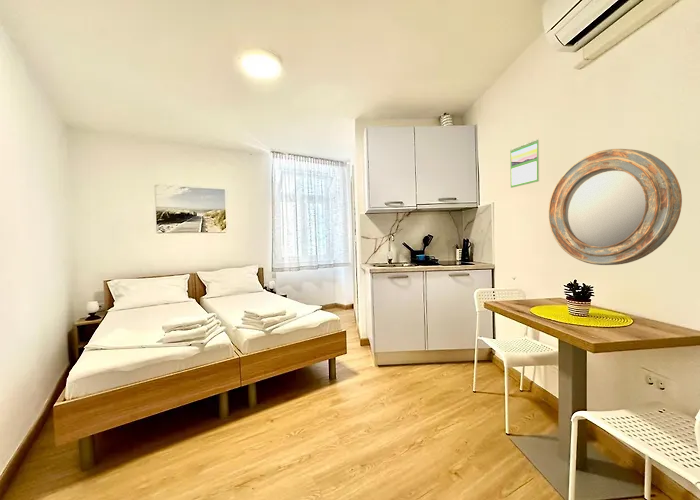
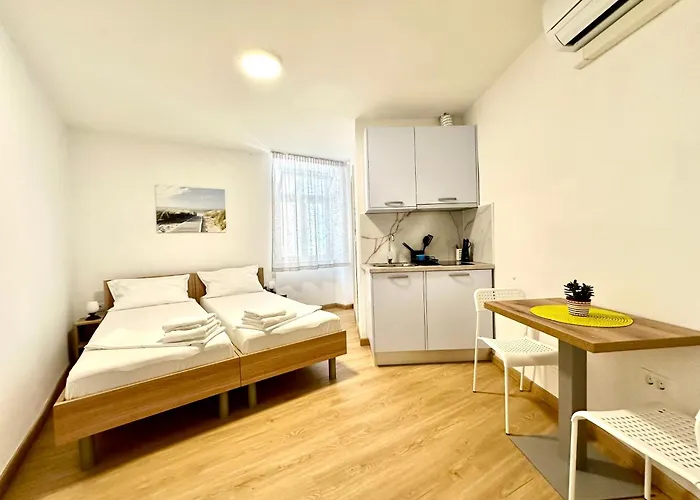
- calendar [509,138,540,189]
- home mirror [547,148,683,266]
